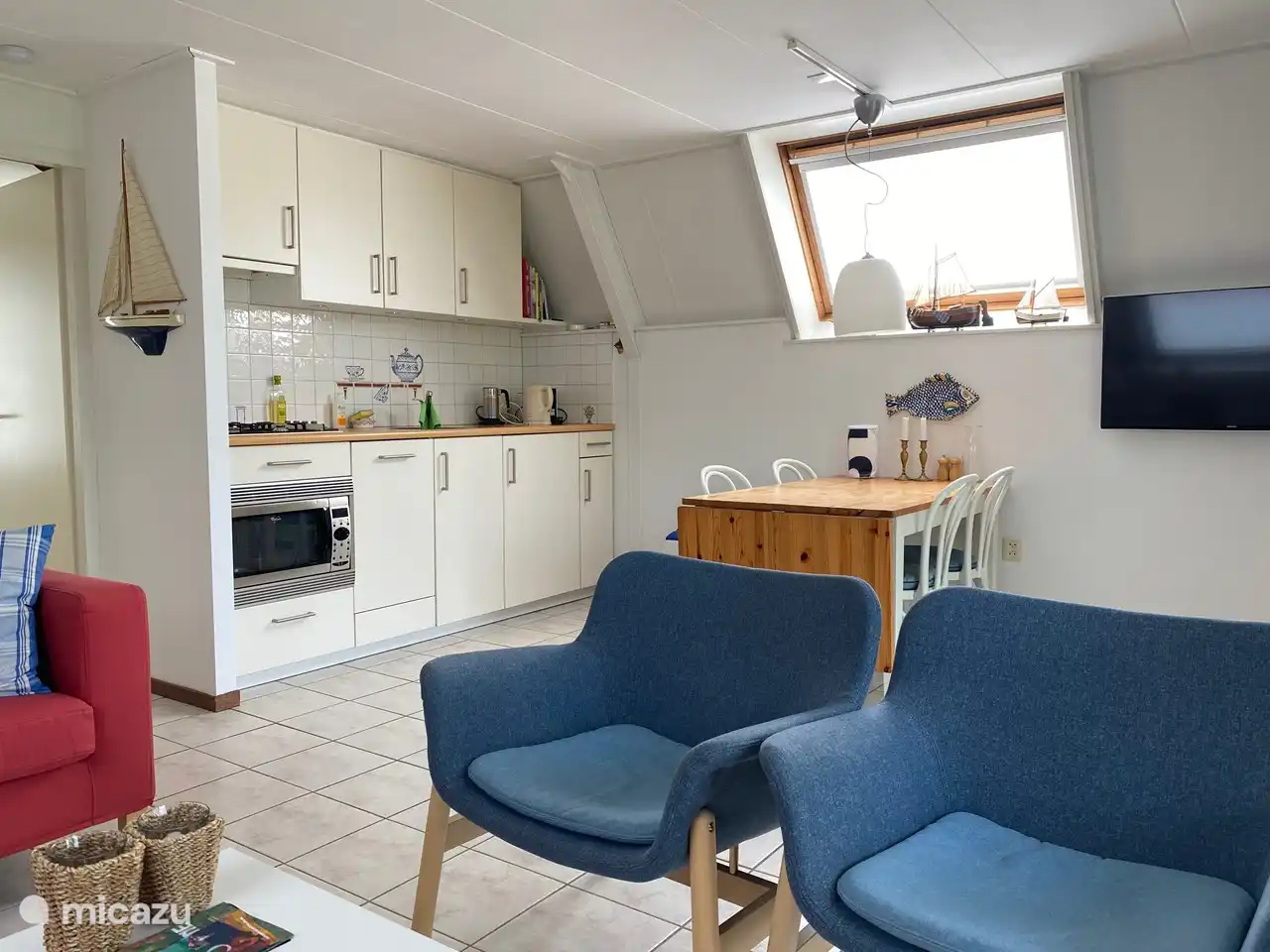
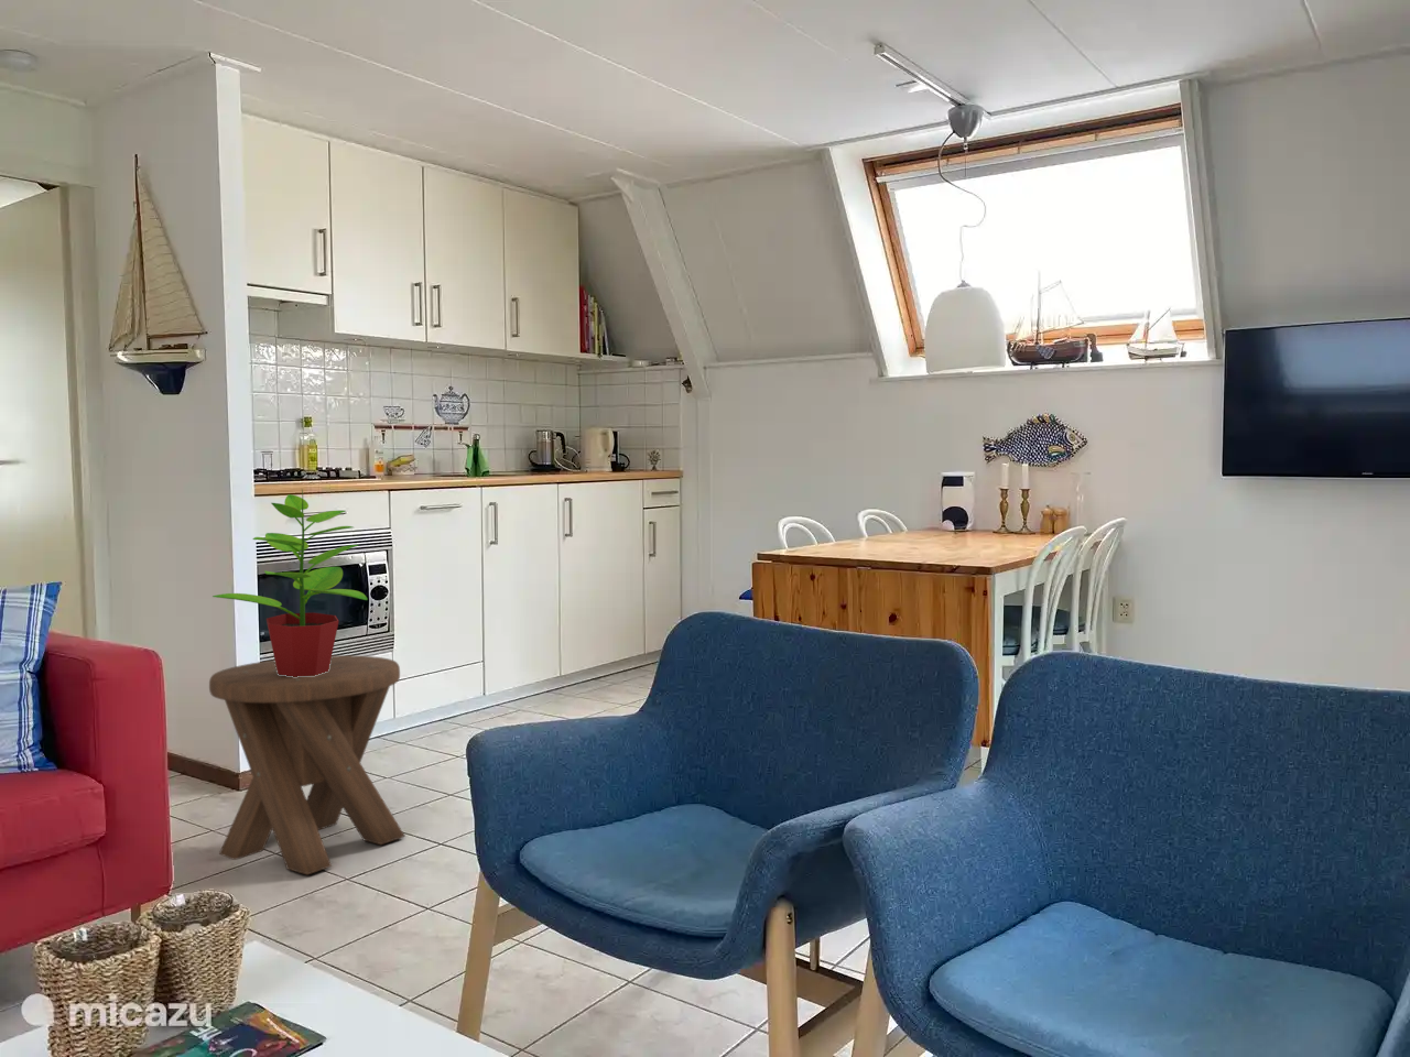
+ potted plant [212,489,367,677]
+ music stool [209,654,406,875]
